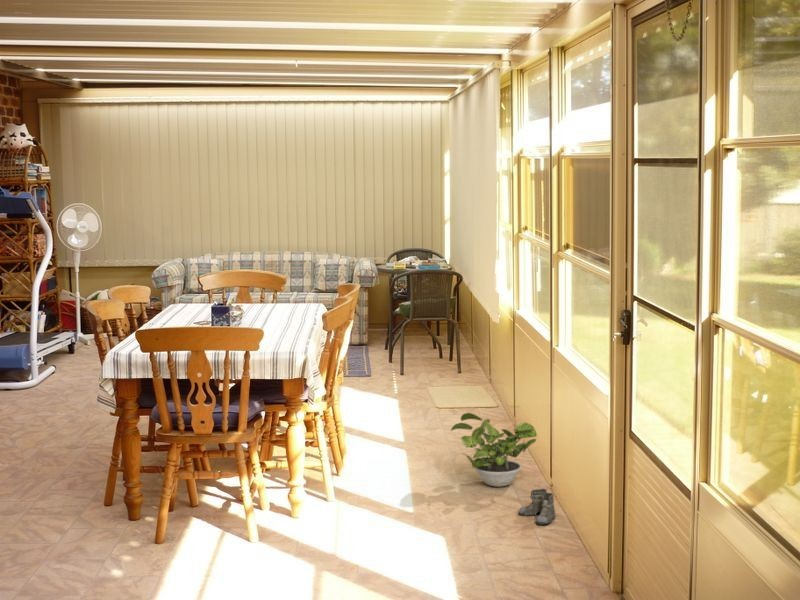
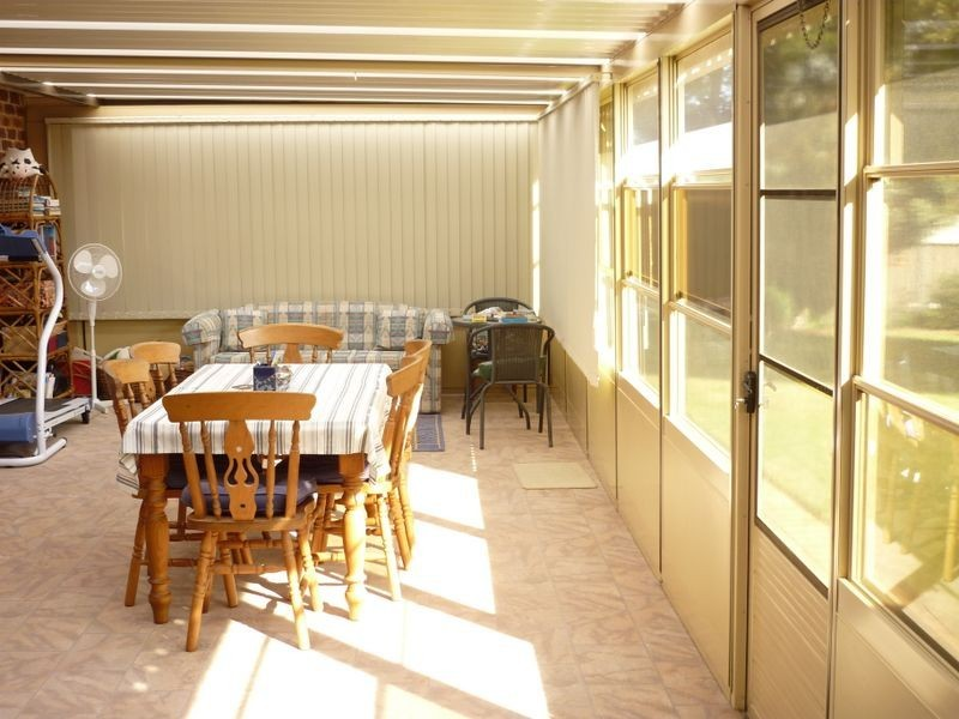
- boots [518,488,557,526]
- potted plant [450,412,538,488]
